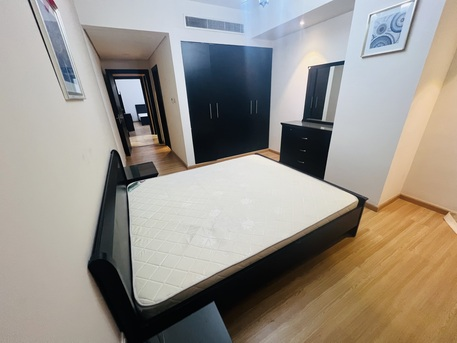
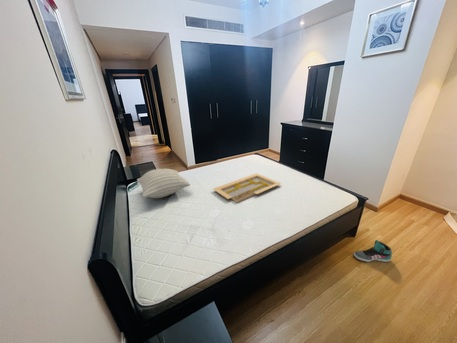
+ sneaker [353,239,393,263]
+ serving tray [213,172,282,203]
+ pillow [136,168,191,199]
